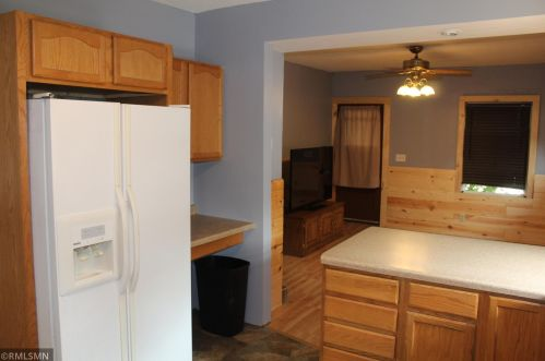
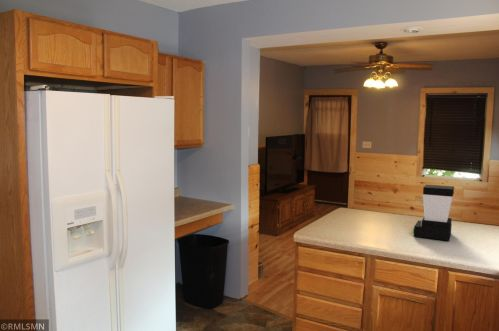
+ coffee maker [412,184,455,242]
